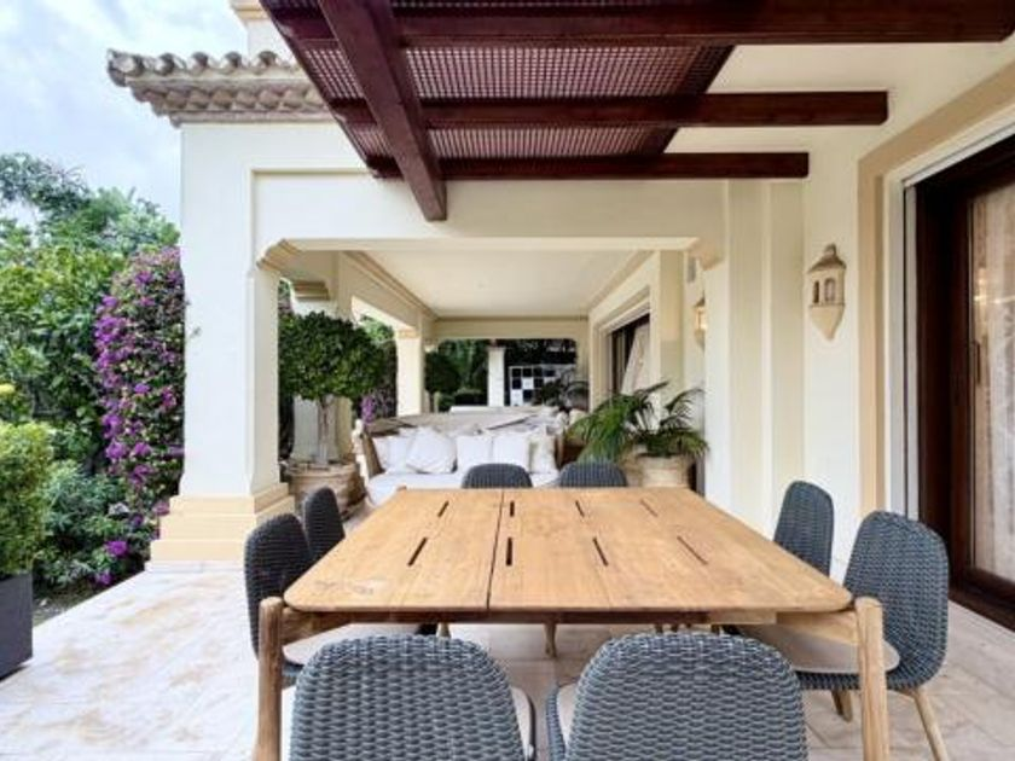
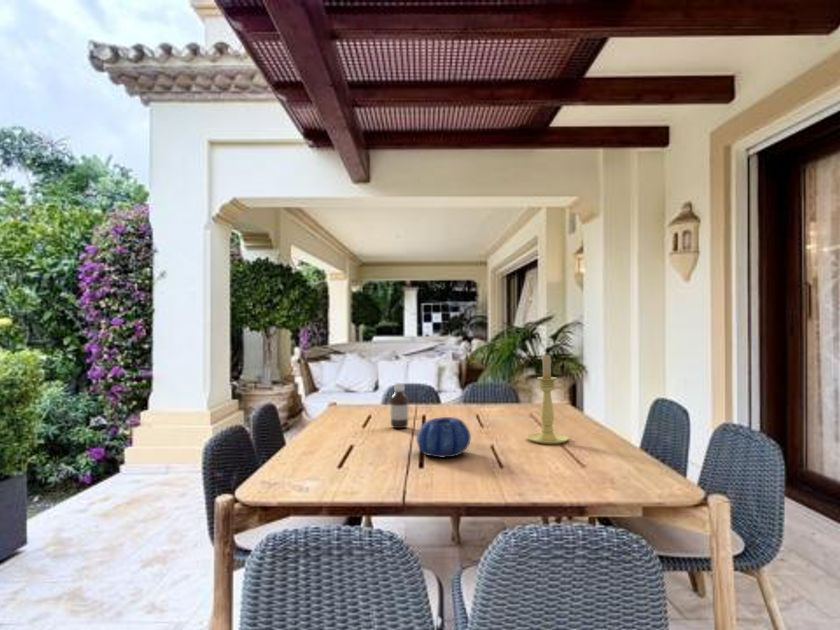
+ decorative bowl [416,416,472,459]
+ candle holder [525,353,570,445]
+ bottle [389,382,409,429]
